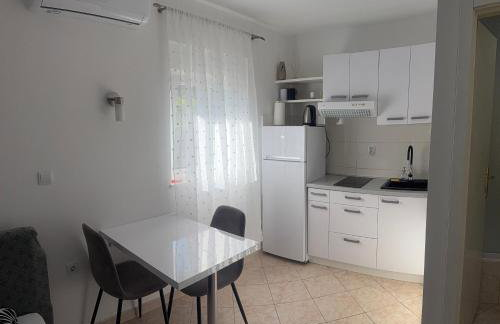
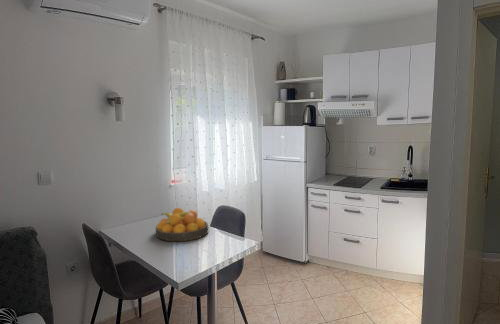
+ fruit bowl [155,207,209,242]
